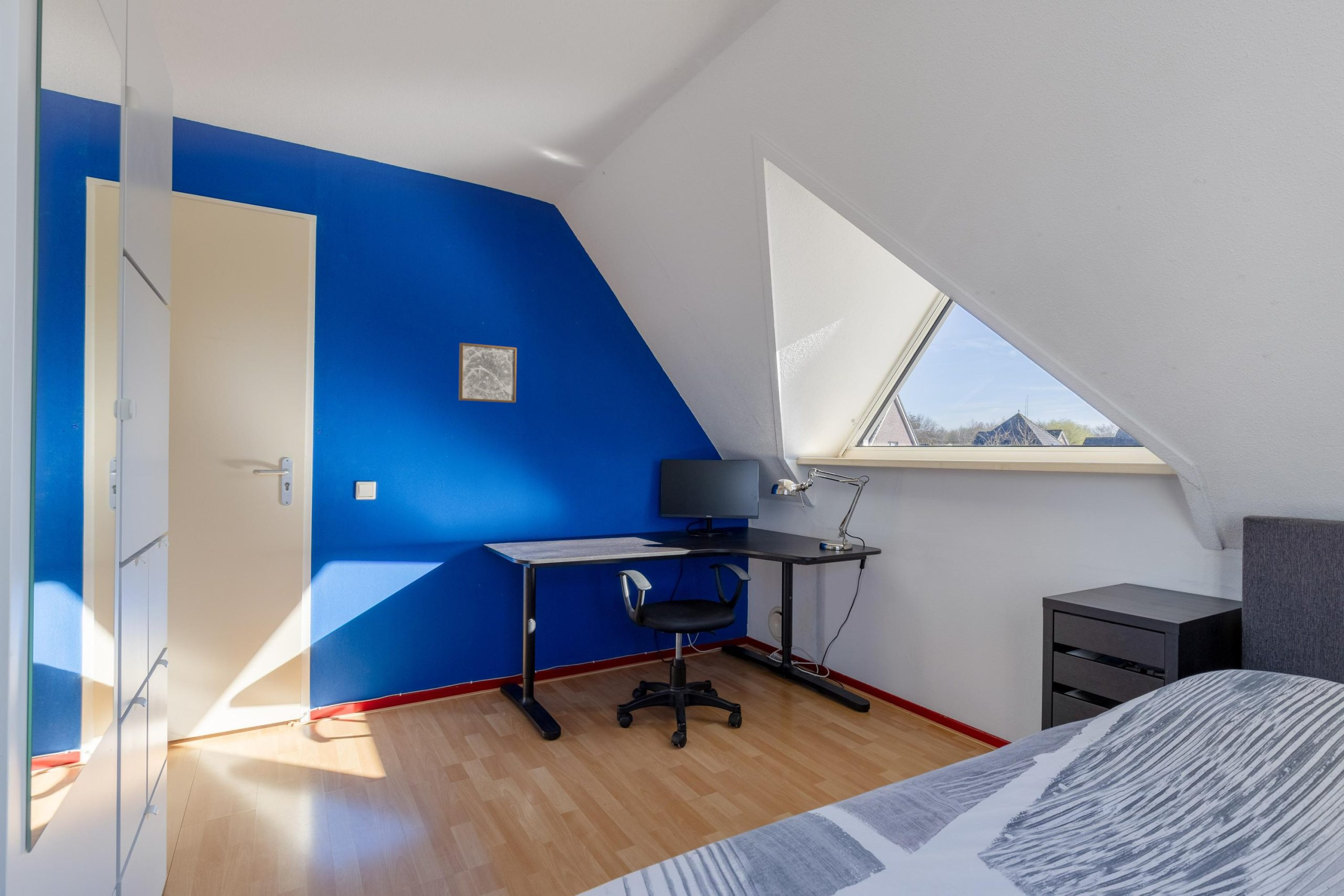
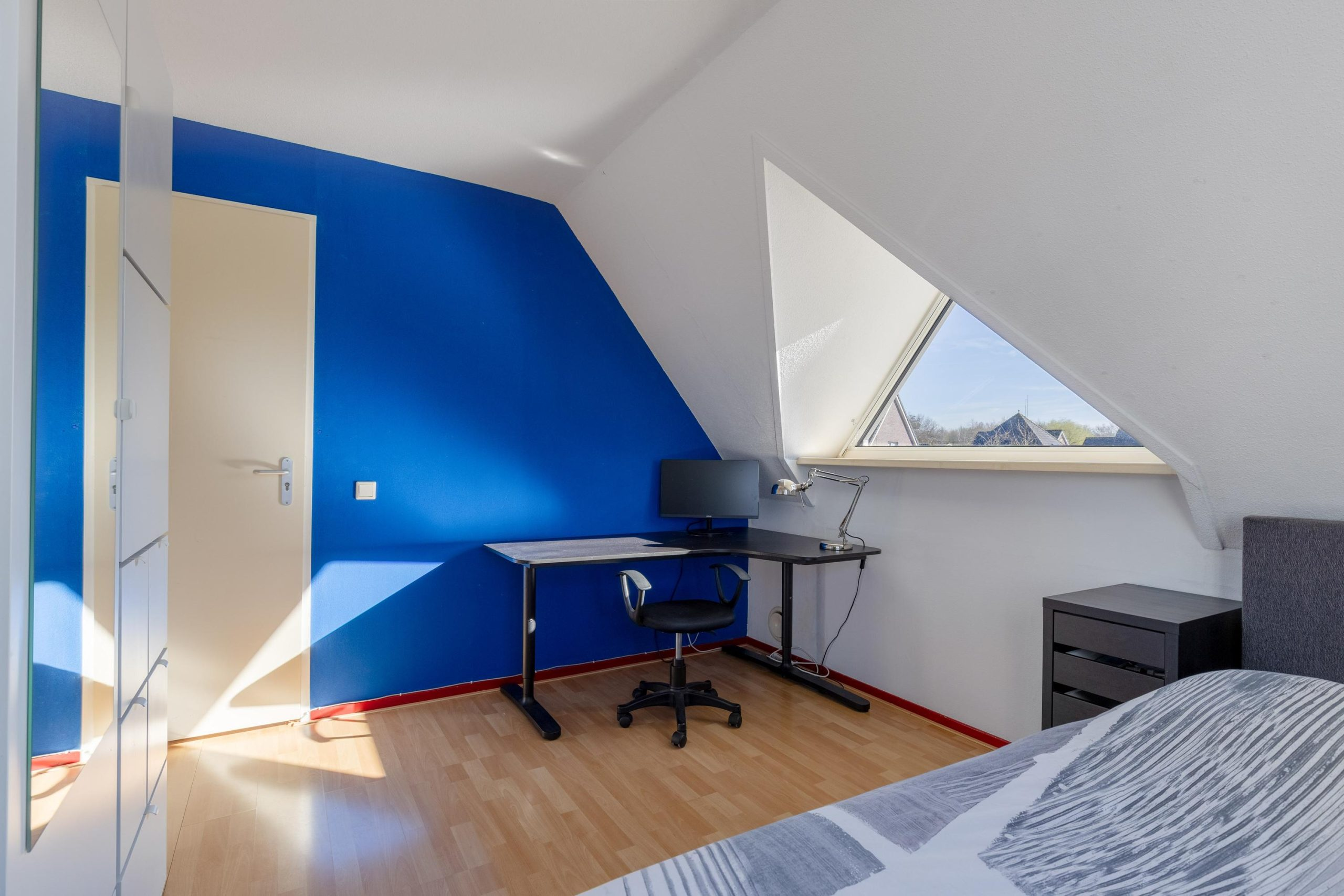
- wall art [458,342,517,404]
